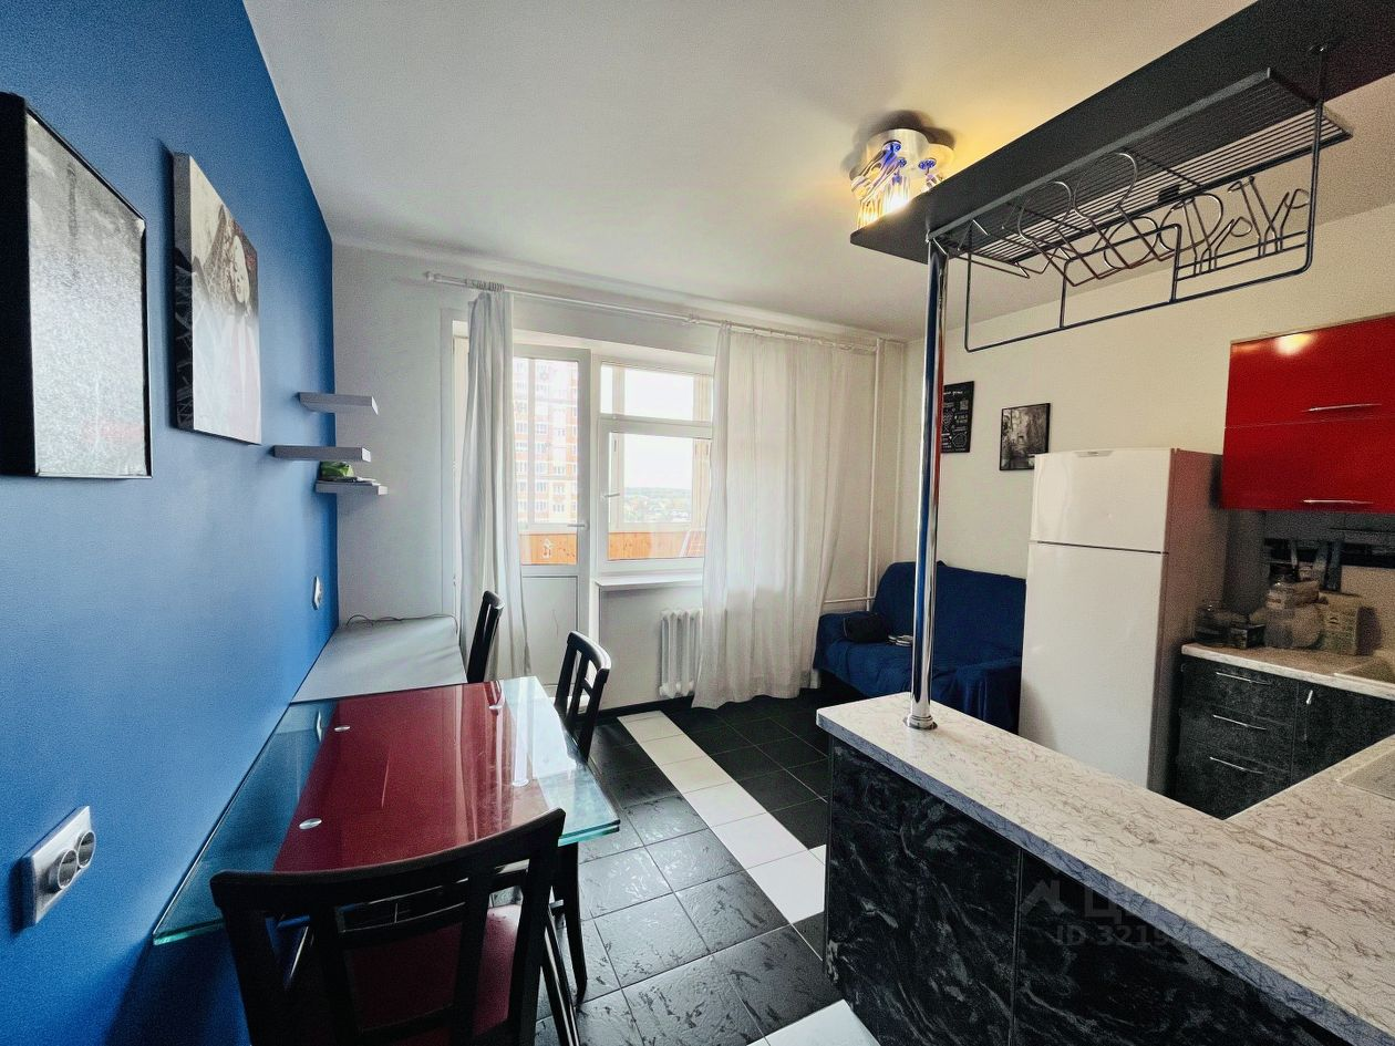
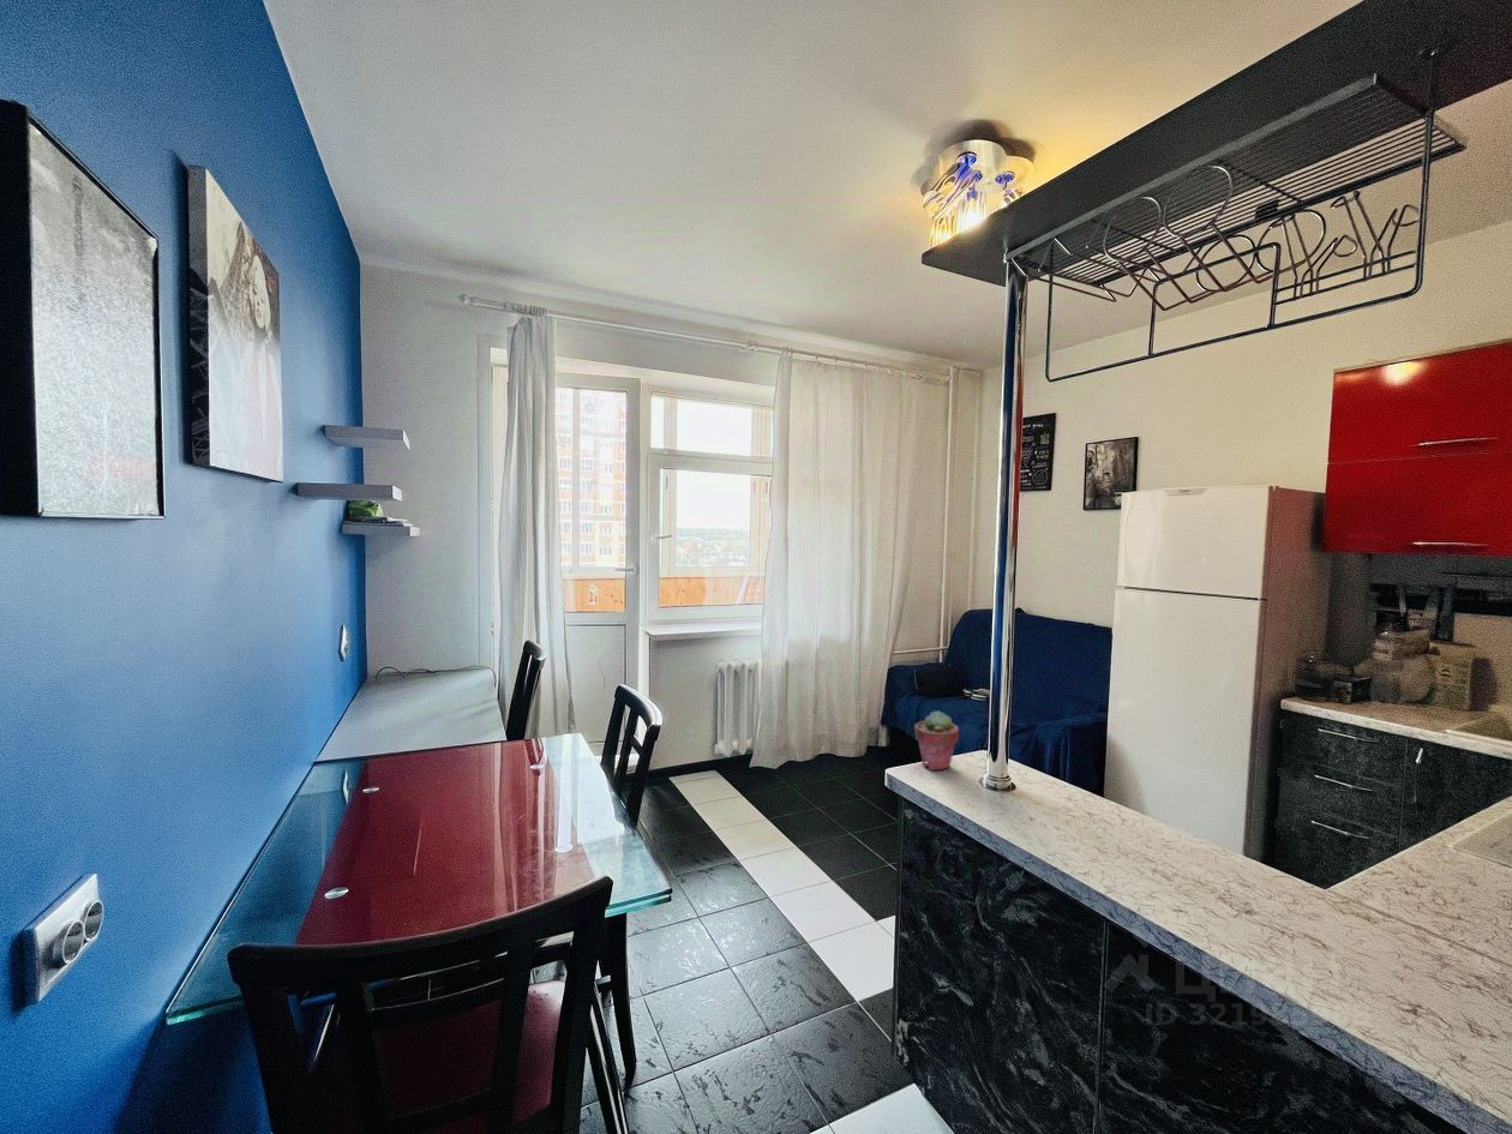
+ potted succulent [913,710,960,772]
